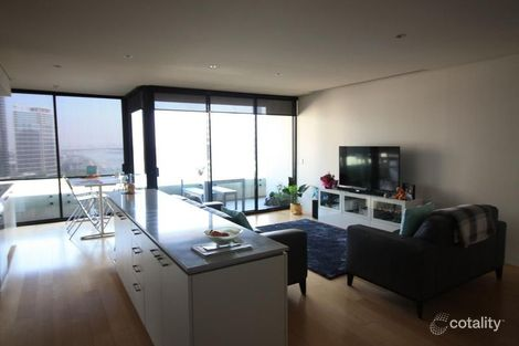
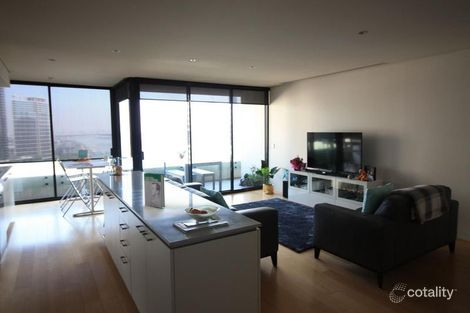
+ book [143,172,166,209]
